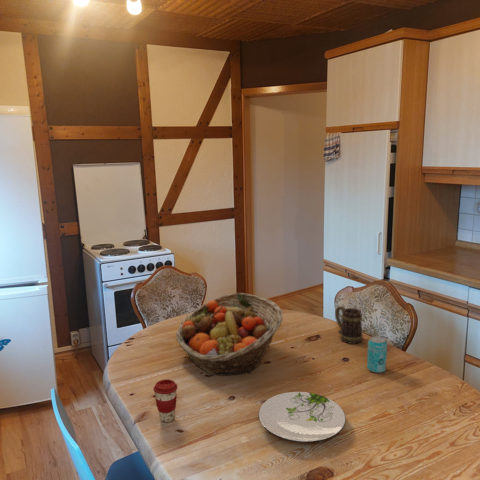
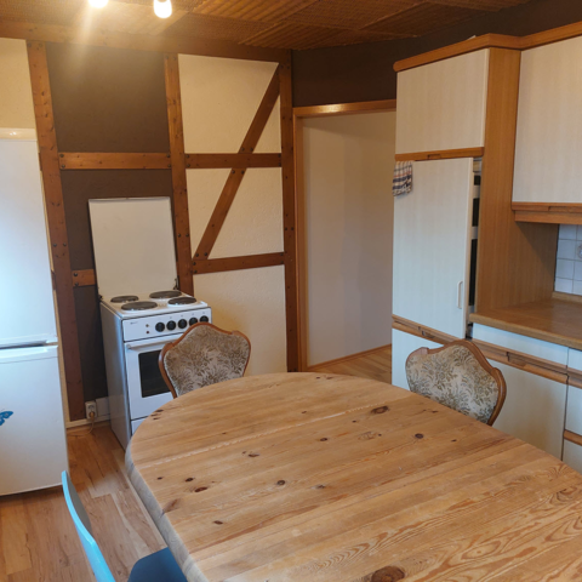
- plate [257,391,347,443]
- fruit basket [175,292,284,377]
- mug [334,305,364,345]
- coffee cup [152,379,178,423]
- beverage can [366,335,388,374]
